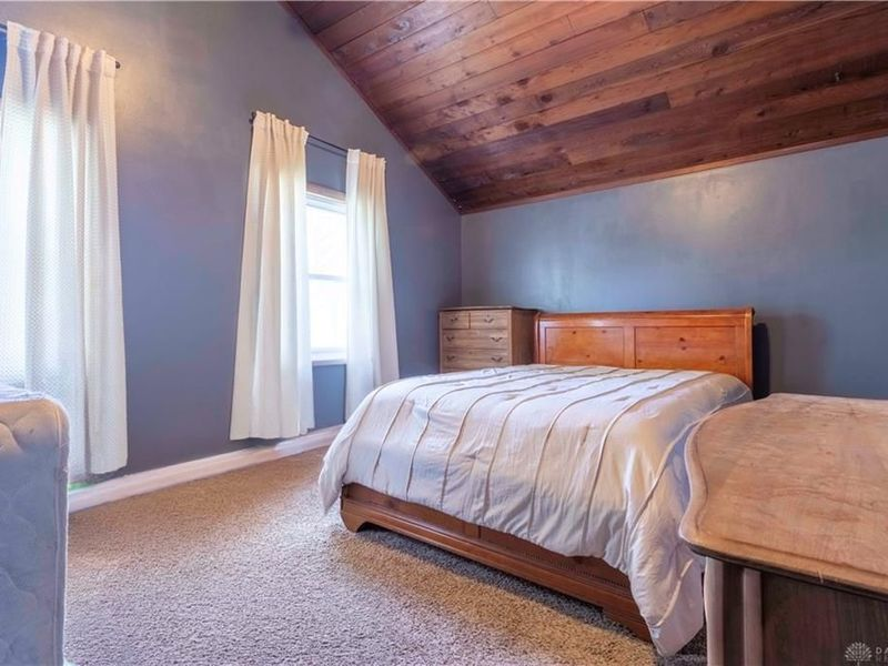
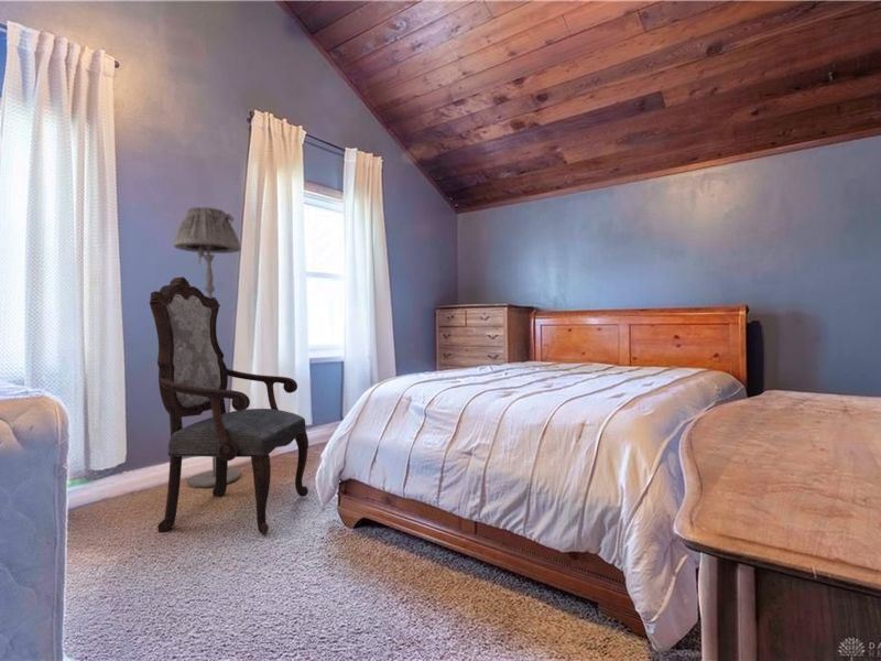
+ armchair [149,275,309,537]
+ floor lamp [172,206,242,488]
